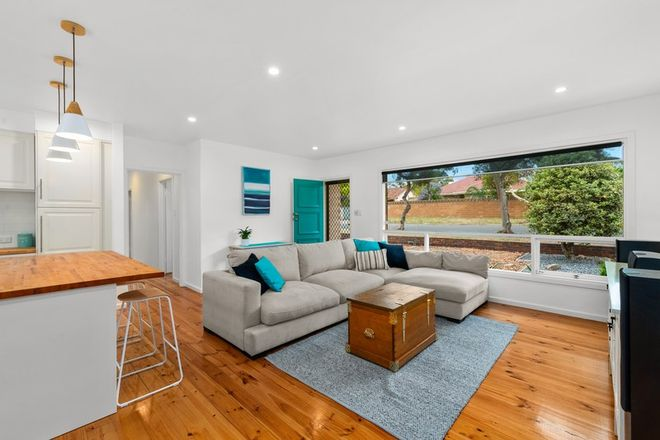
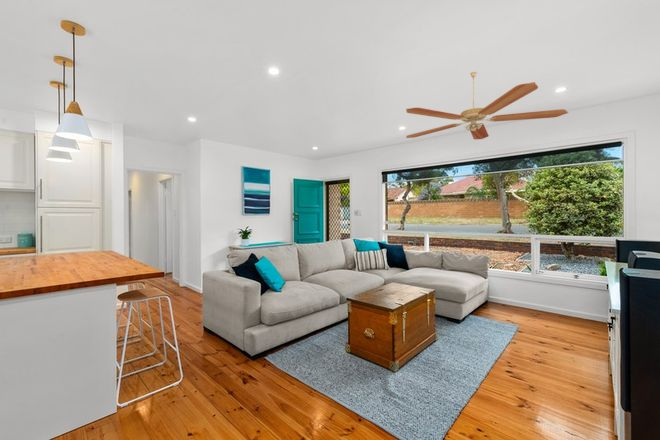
+ ceiling fan [405,71,569,140]
